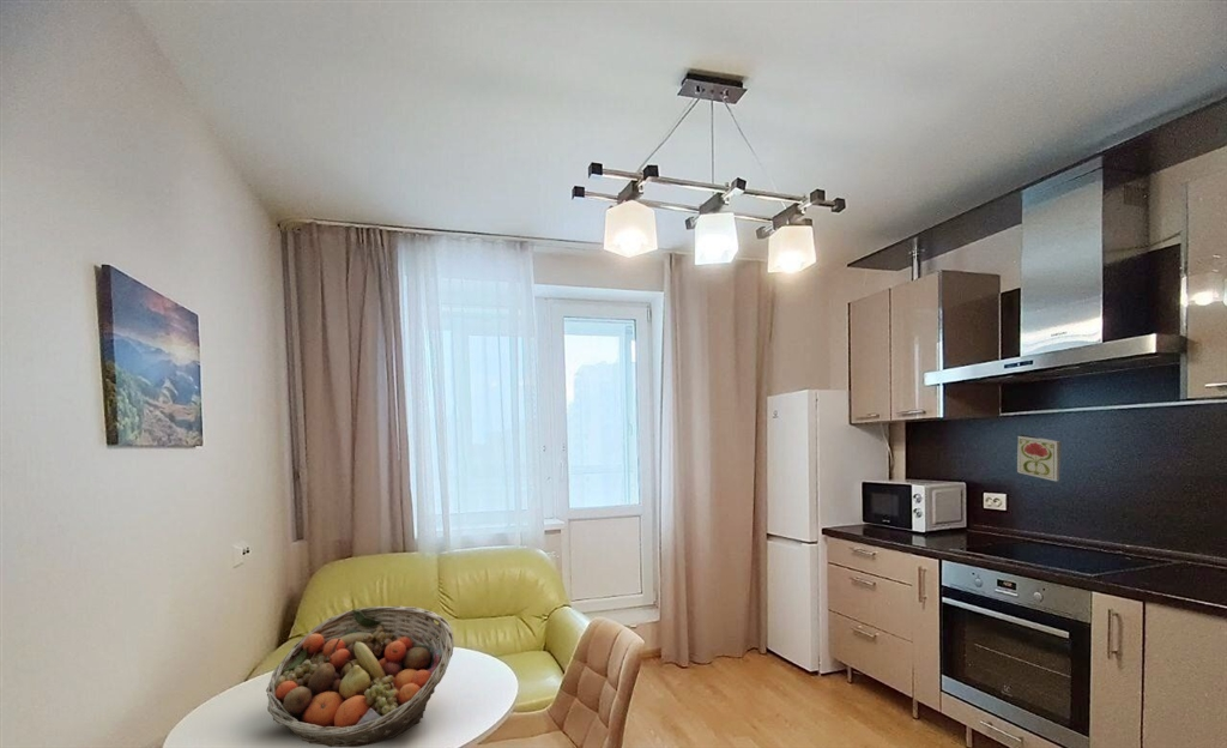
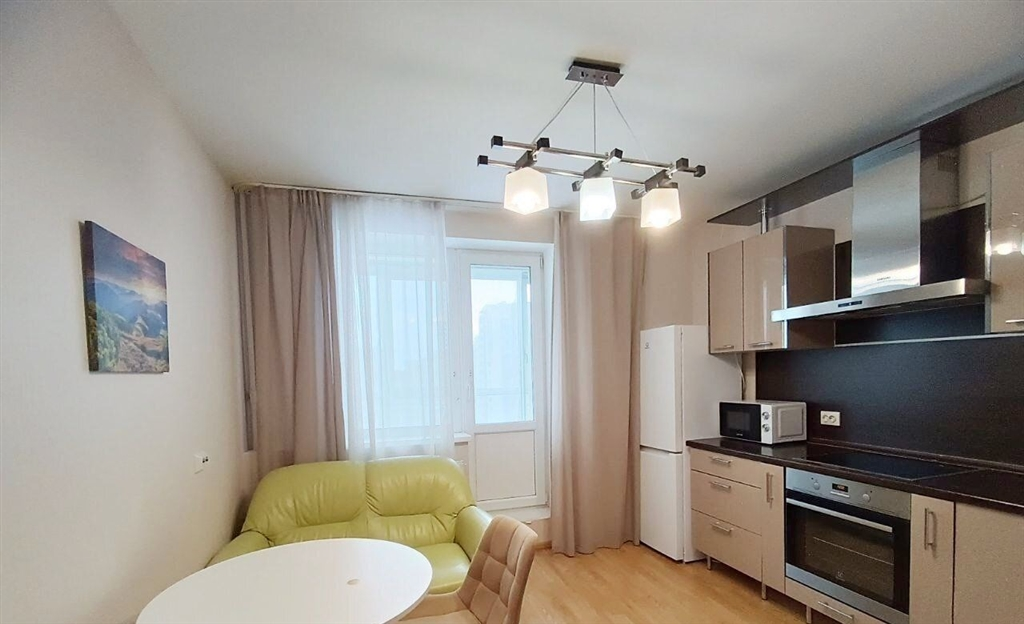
- fruit basket [265,604,455,748]
- decorative tile [1016,434,1063,482]
